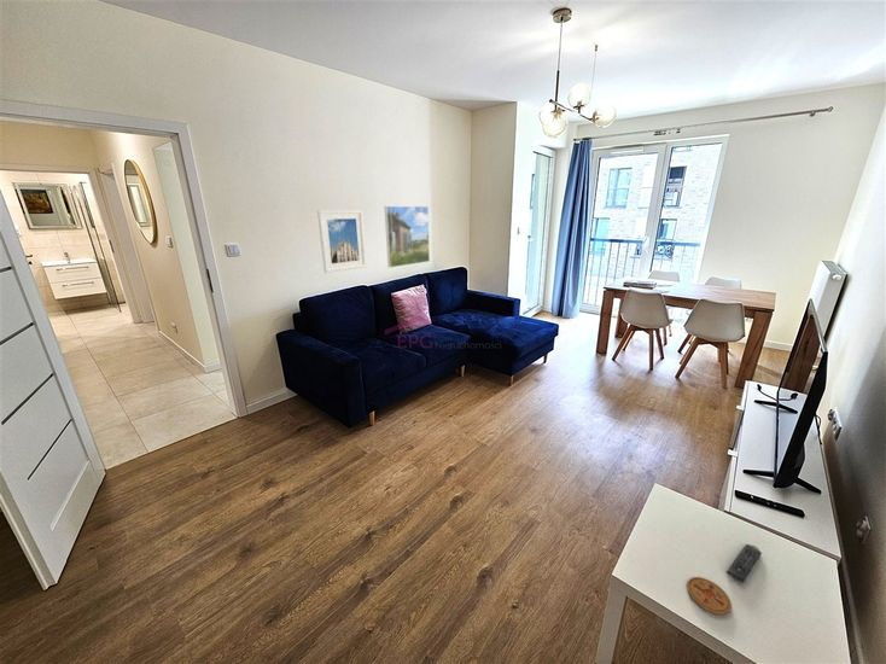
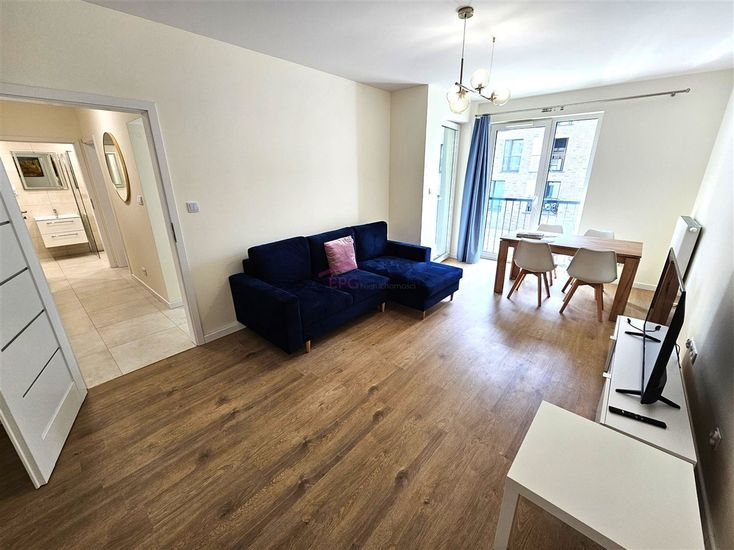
- coaster [686,576,733,616]
- remote control [725,543,763,584]
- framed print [384,205,431,269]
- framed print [316,209,367,274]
